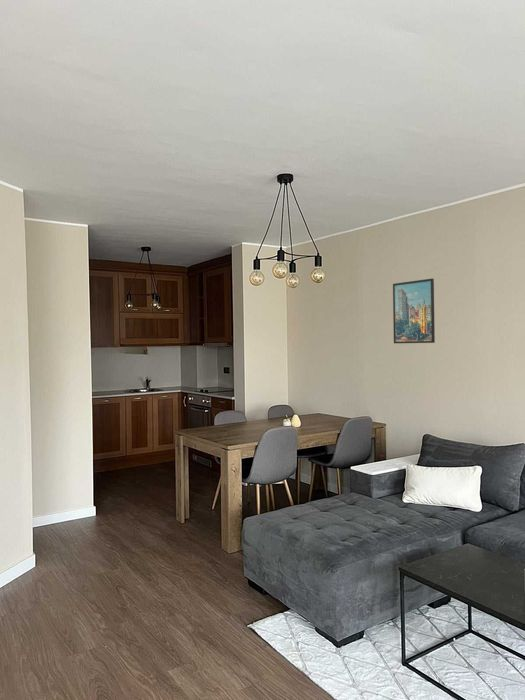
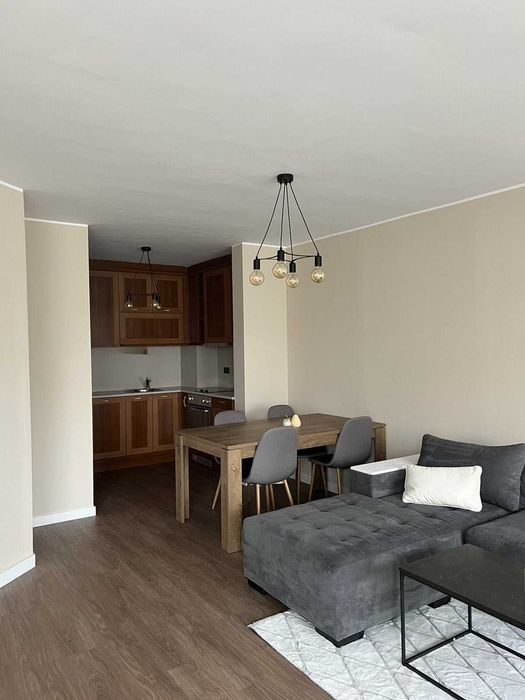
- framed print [392,277,436,344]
